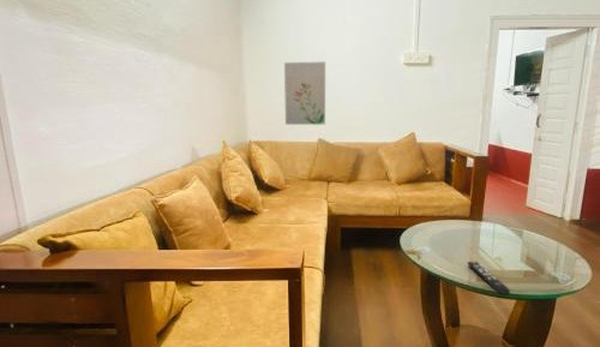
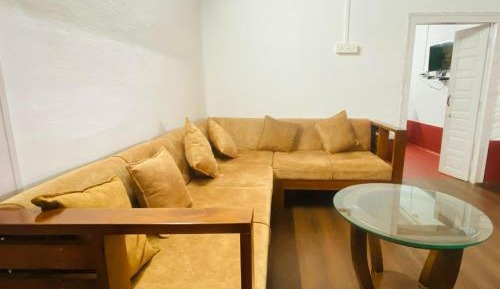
- remote control [467,261,511,295]
- wall art [283,61,326,126]
